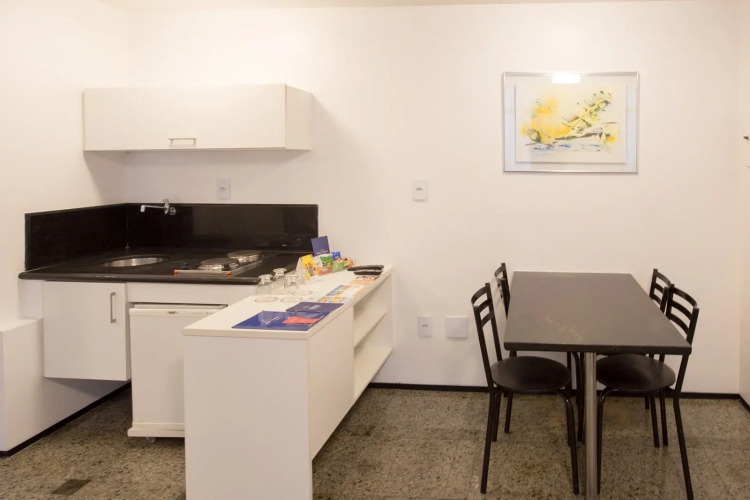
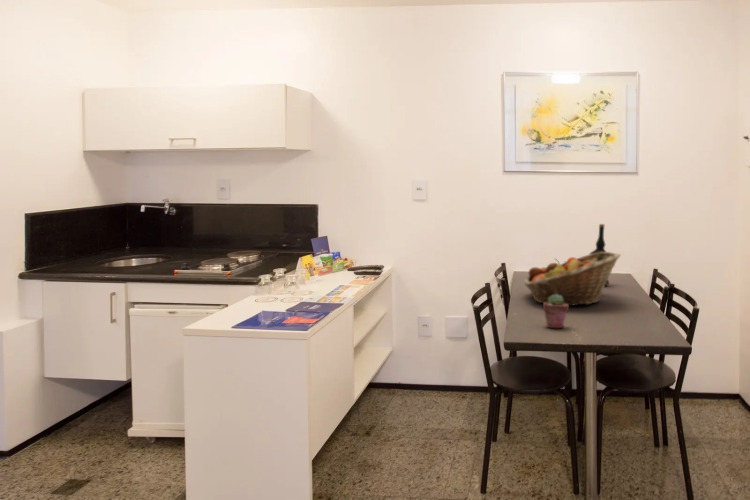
+ fruit basket [523,251,622,307]
+ potted succulent [542,294,570,329]
+ wine bottle [588,223,610,286]
